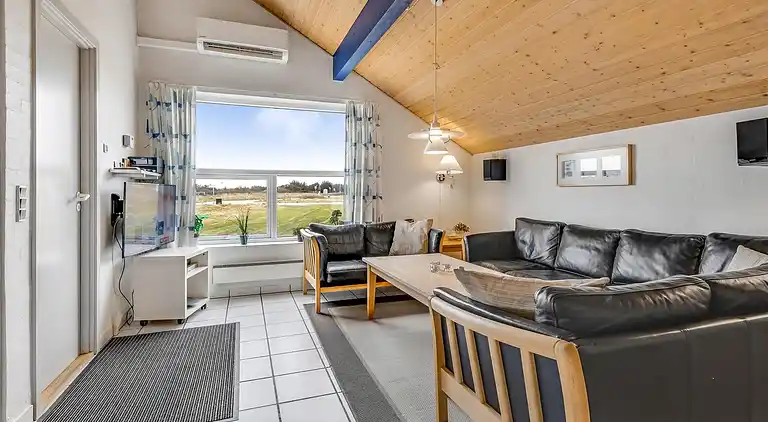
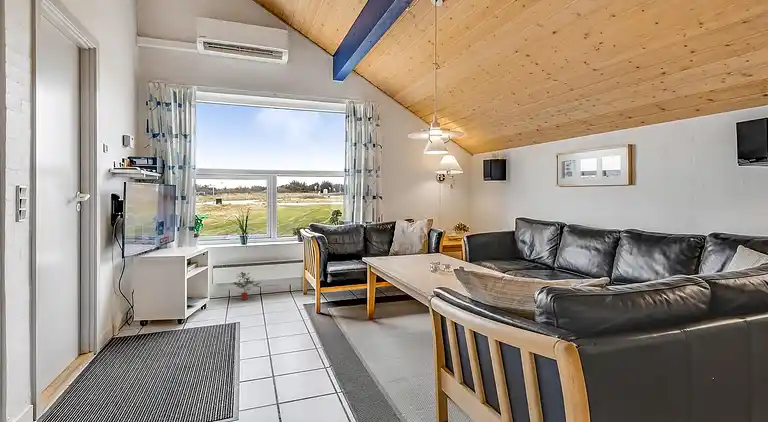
+ potted plant [230,271,263,301]
